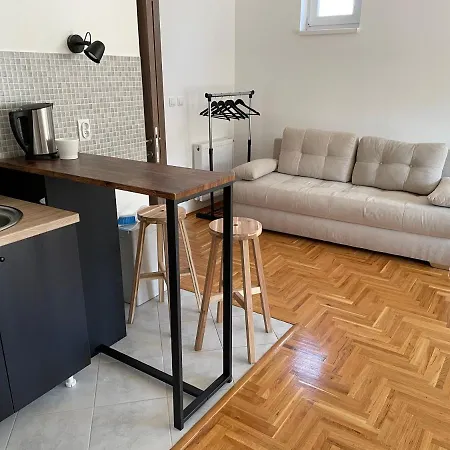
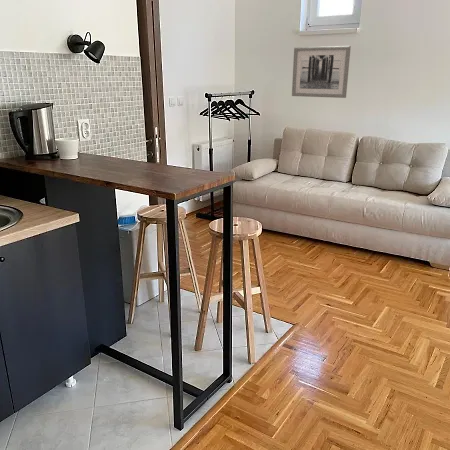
+ wall art [291,45,352,99]
